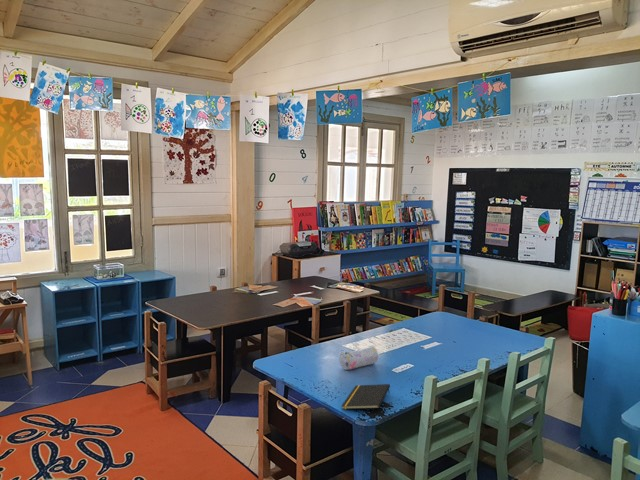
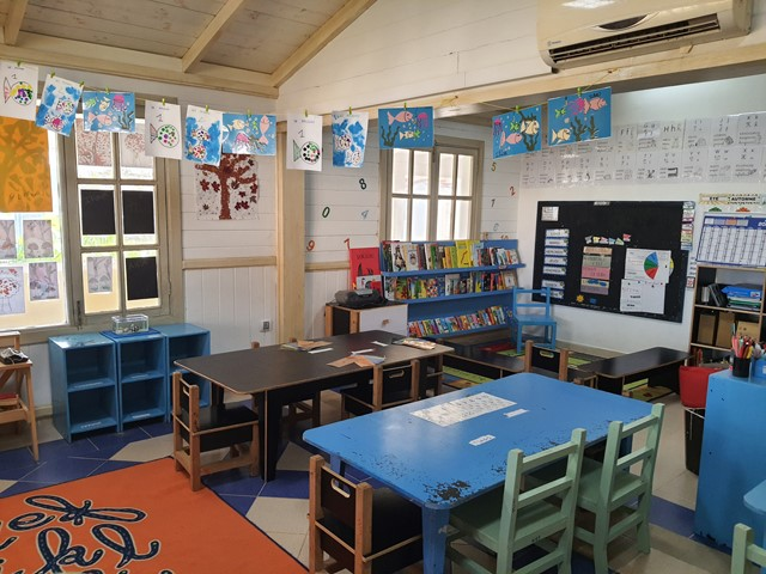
- pencil case [338,345,379,371]
- notepad [341,383,391,410]
